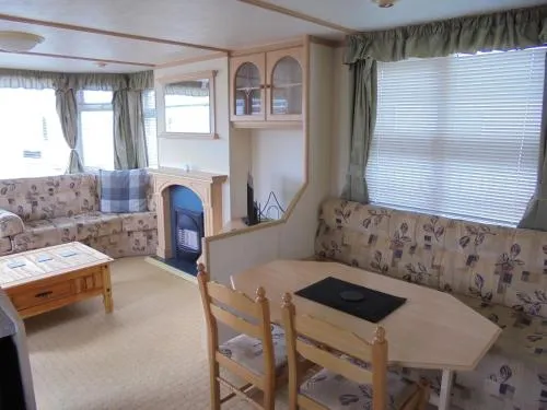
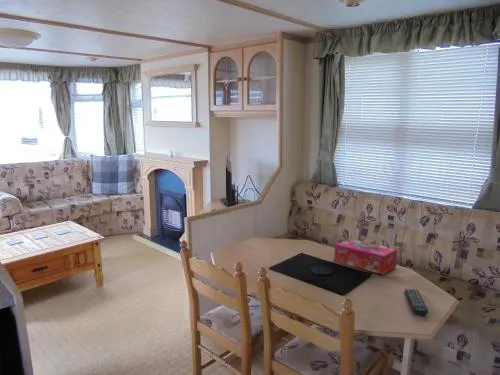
+ remote control [404,288,429,316]
+ tissue box [333,238,398,276]
